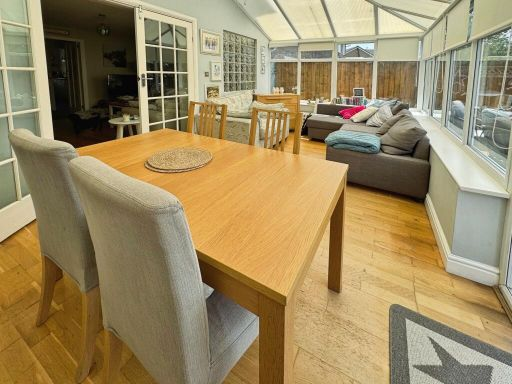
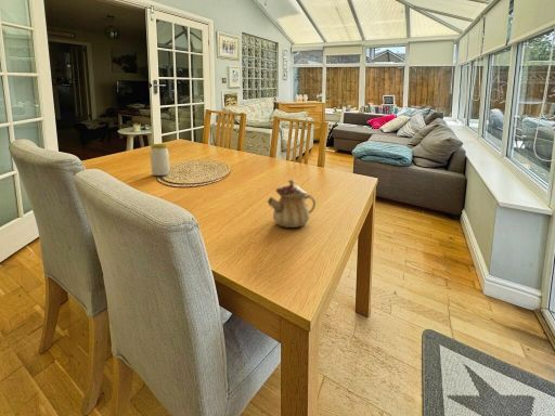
+ jar [150,143,171,177]
+ teapot [267,179,317,229]
